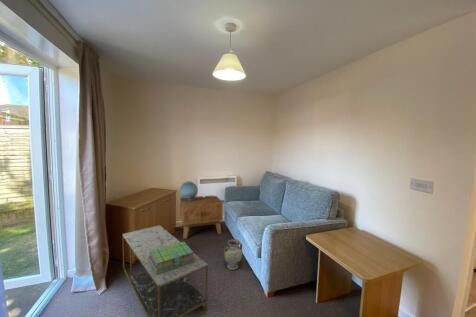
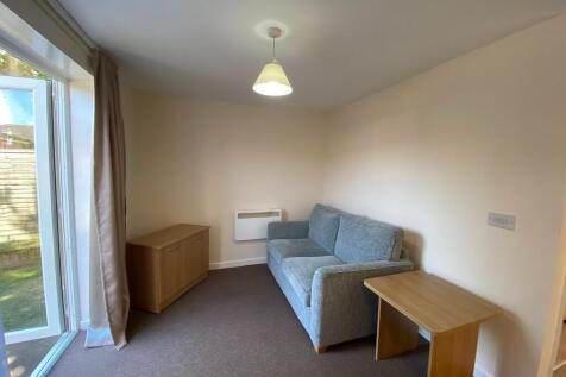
- stack of books [149,241,195,275]
- side table [179,195,224,240]
- decorative globe [179,180,199,201]
- coffee table [122,224,209,317]
- ceramic jug [221,238,243,271]
